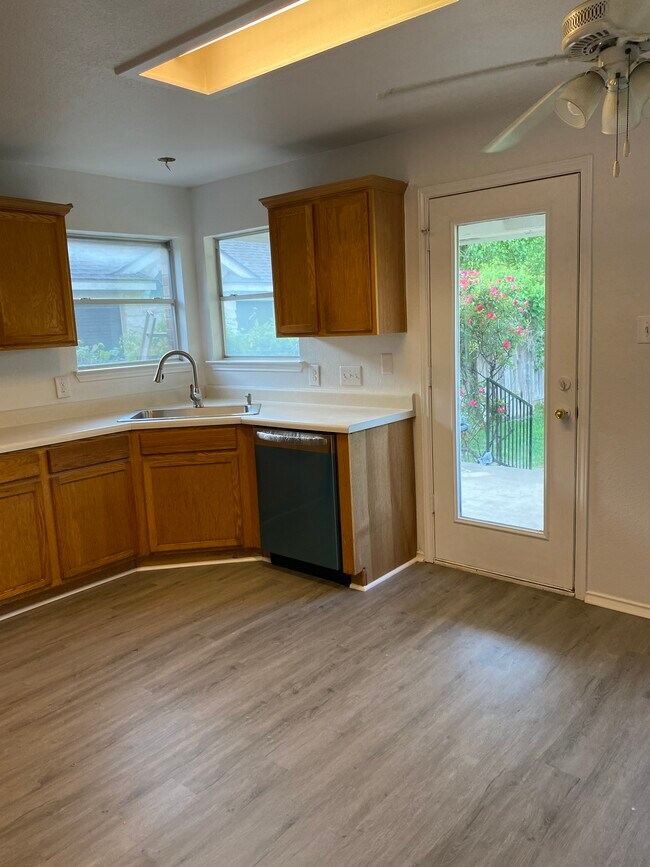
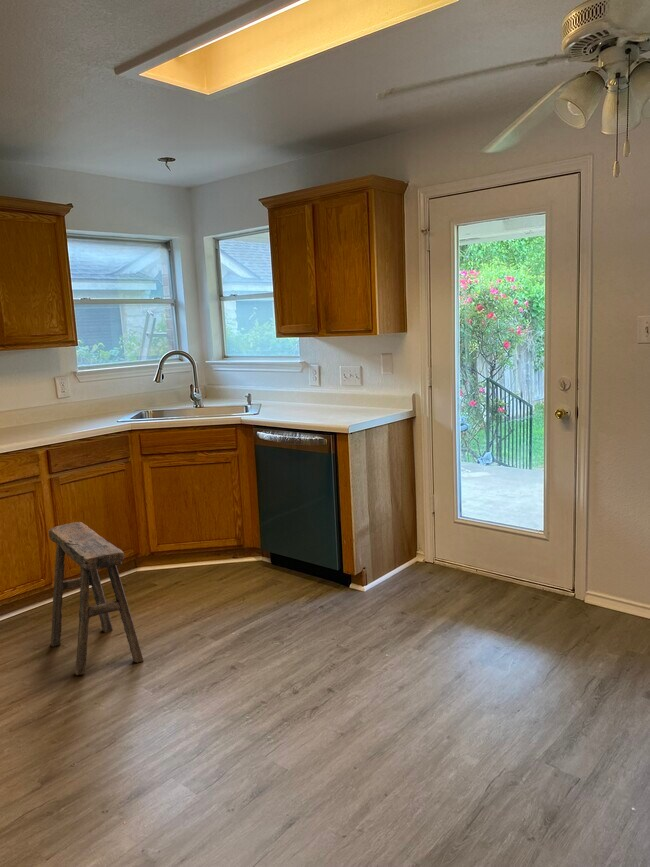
+ stool [48,521,144,676]
